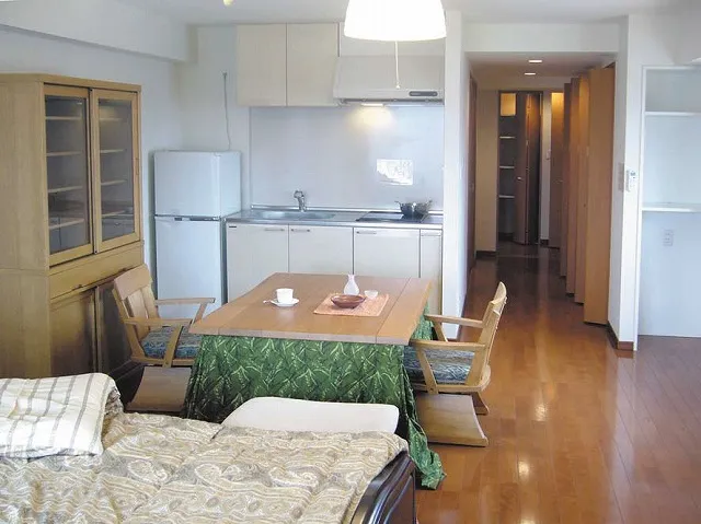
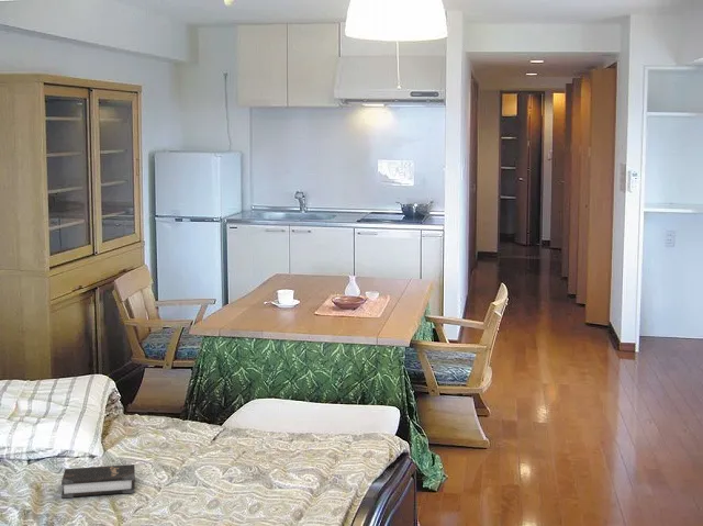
+ hardback book [60,463,136,499]
